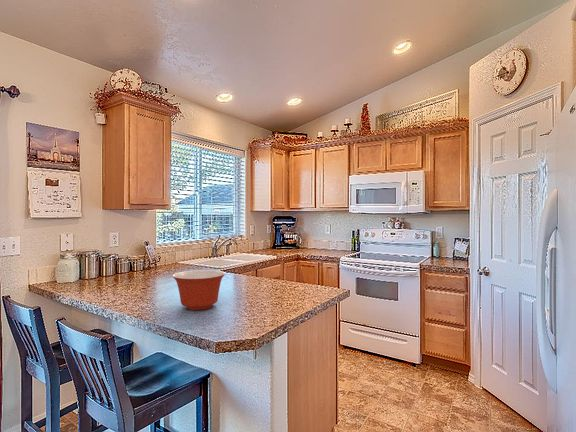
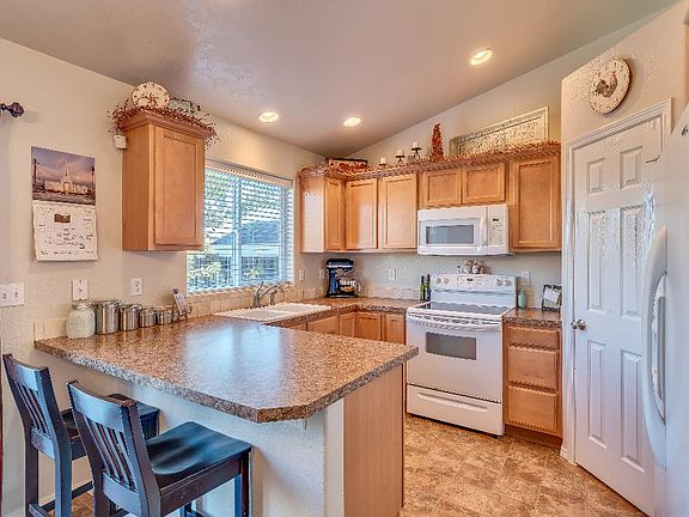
- mixing bowl [172,269,226,311]
